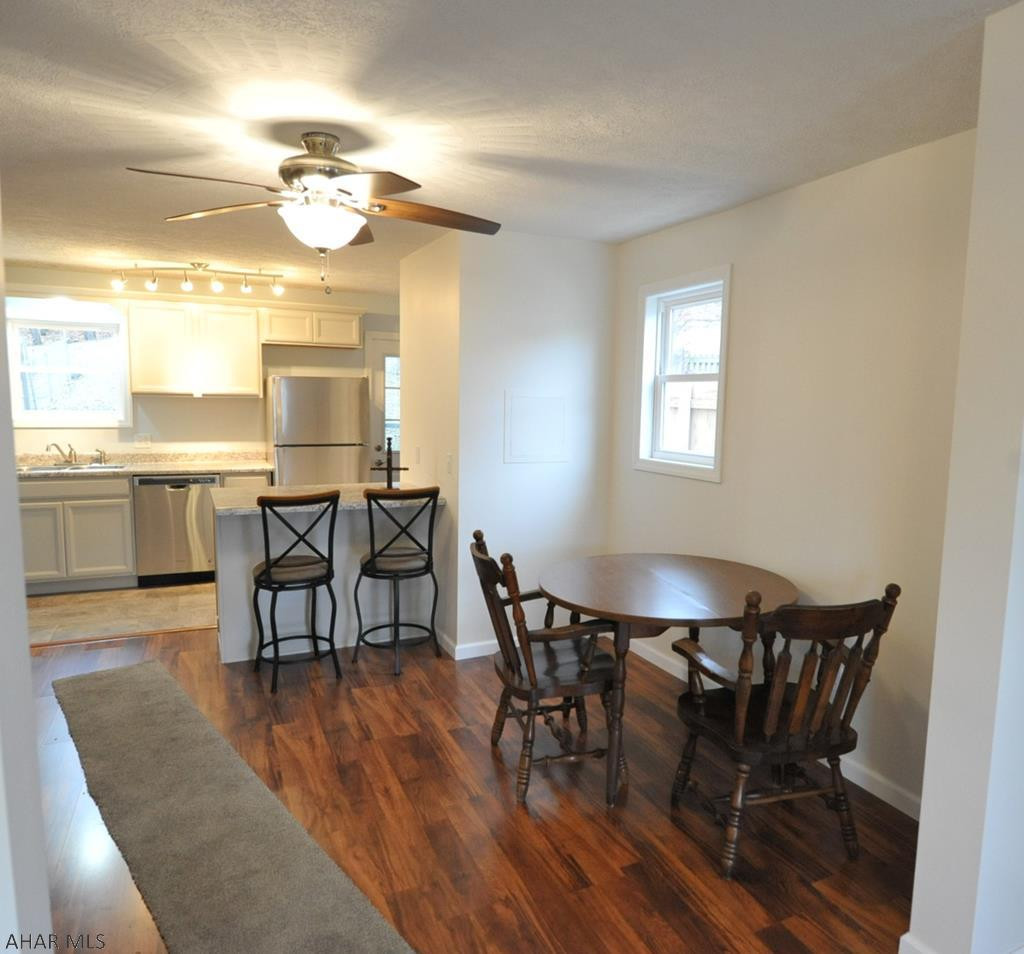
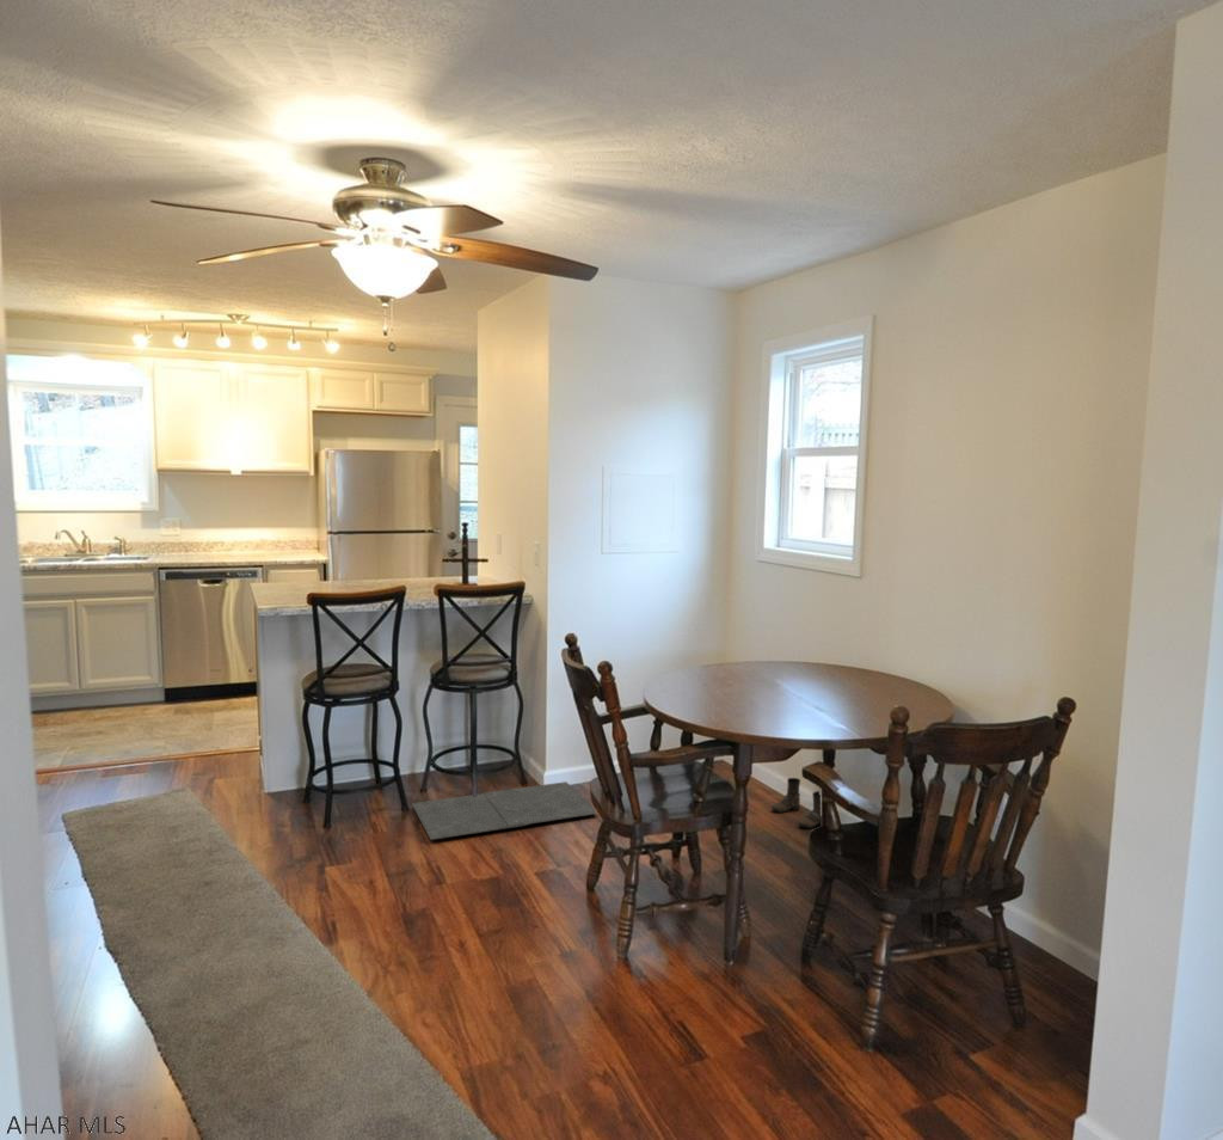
+ boots [770,777,822,829]
+ door mat [411,780,597,841]
